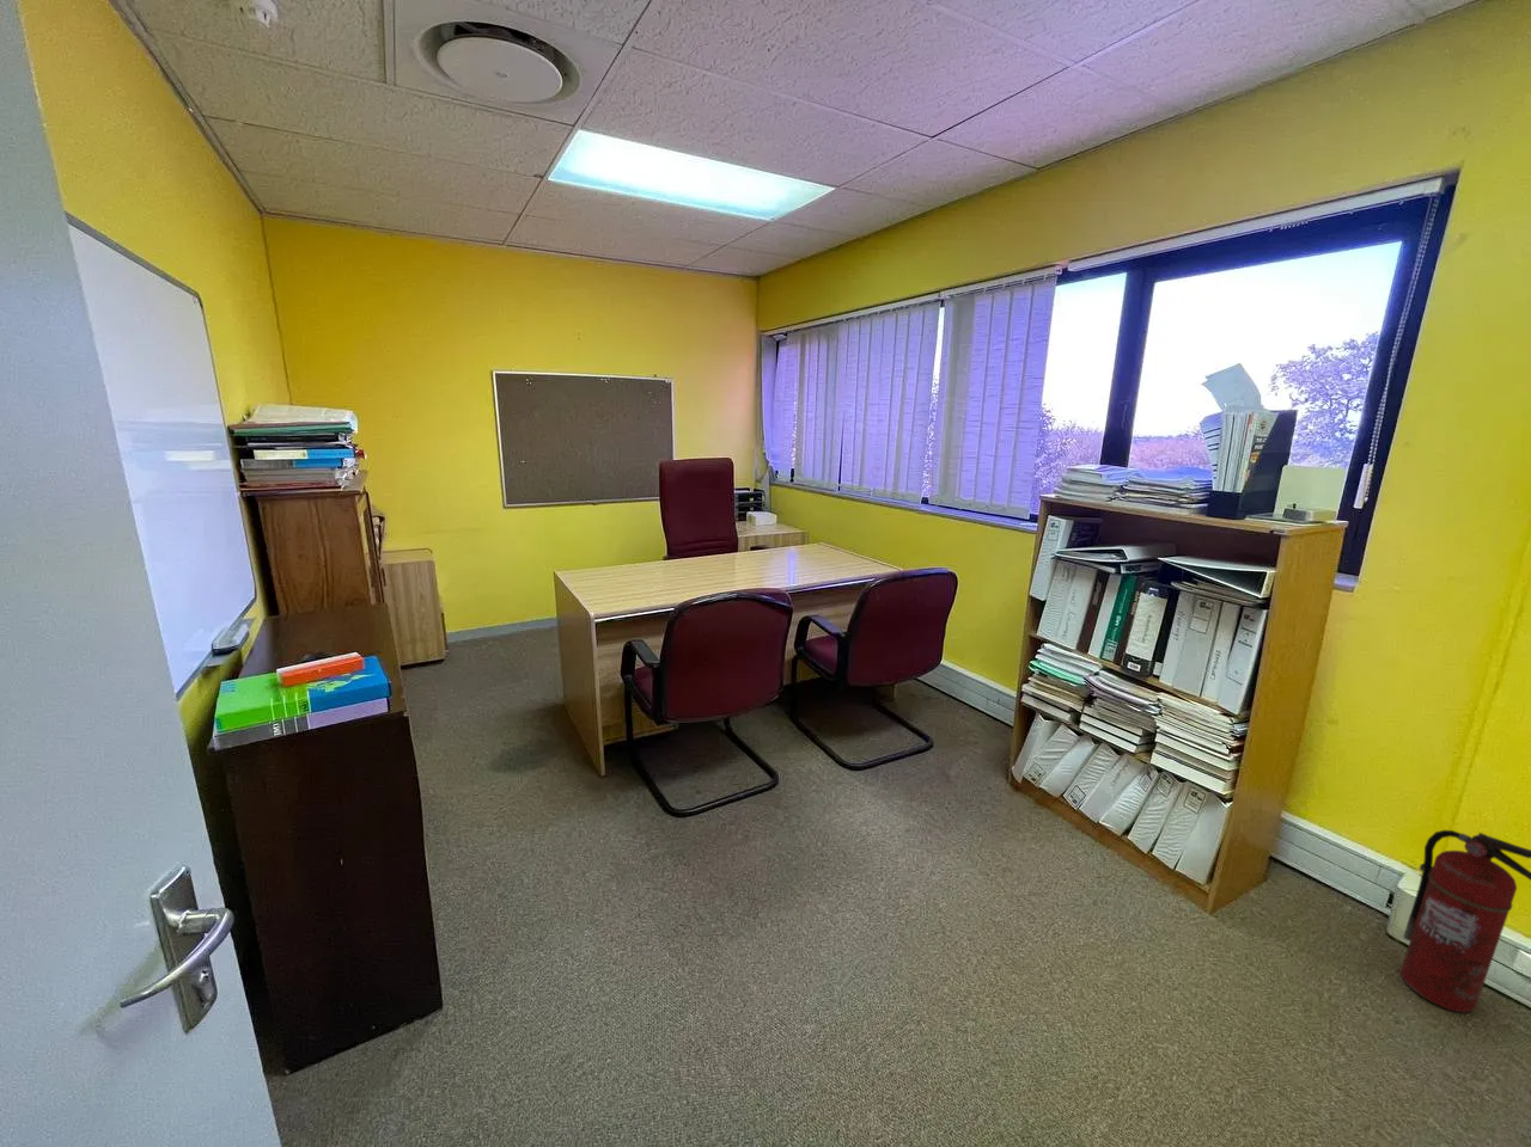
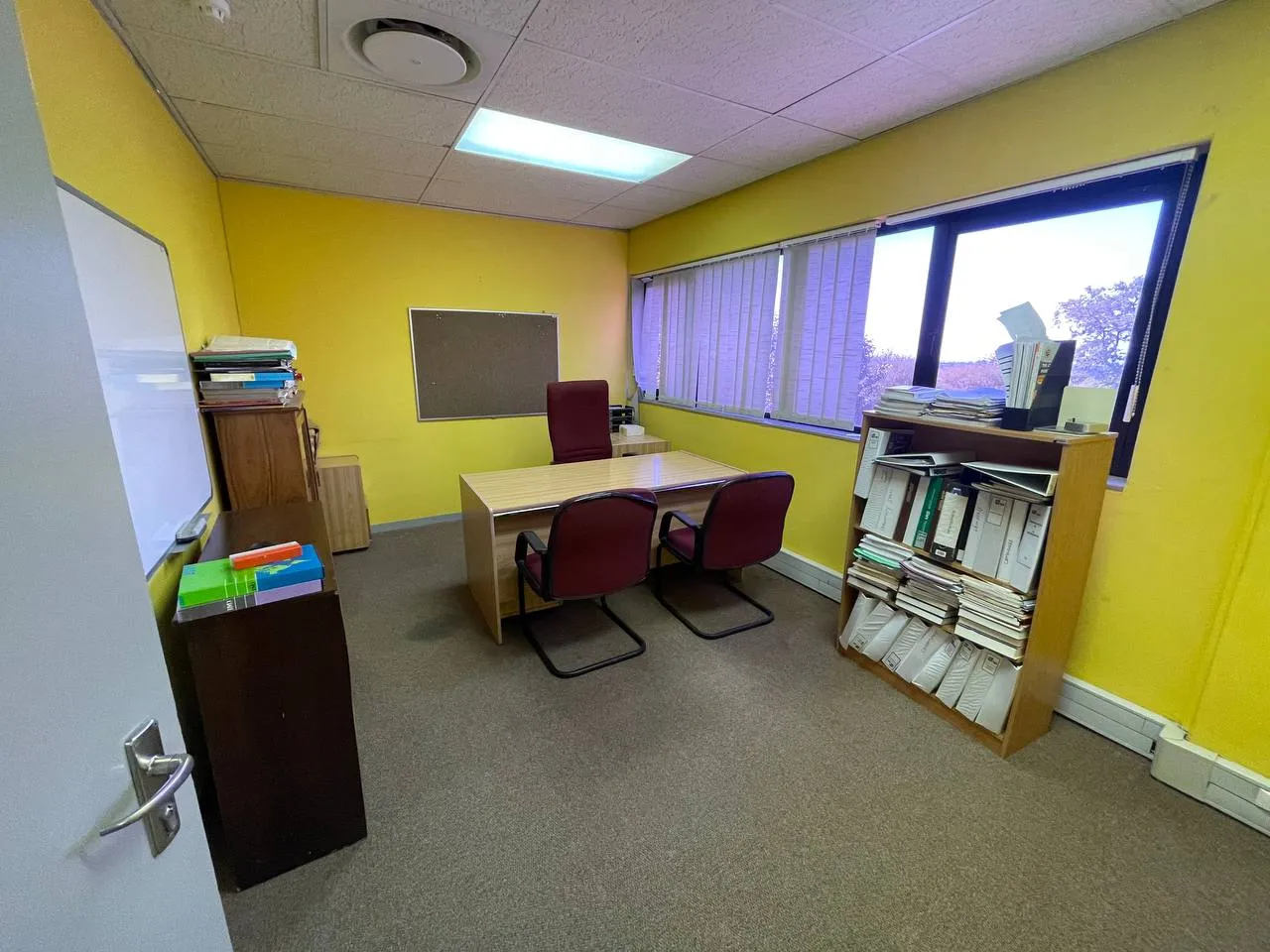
- fire extinguisher [1400,829,1531,1014]
